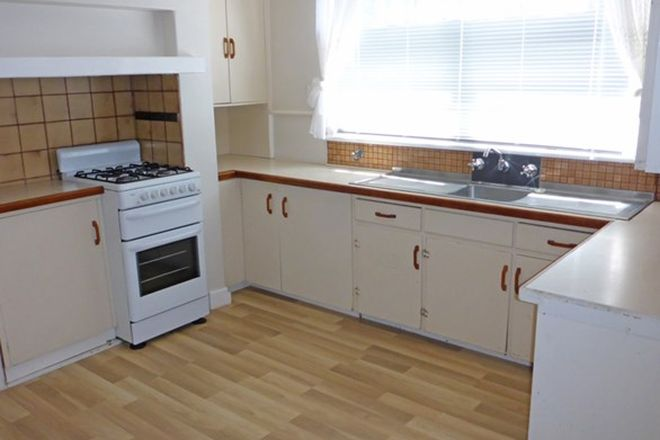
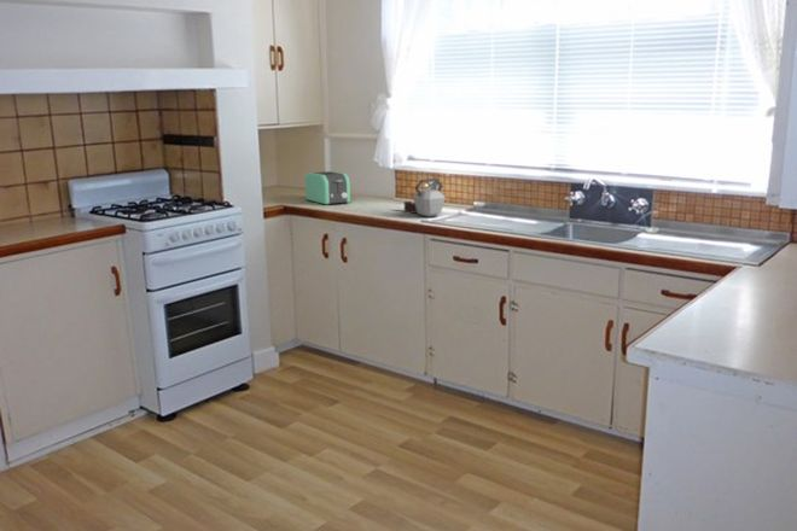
+ kettle [403,177,447,218]
+ toaster [304,170,351,206]
